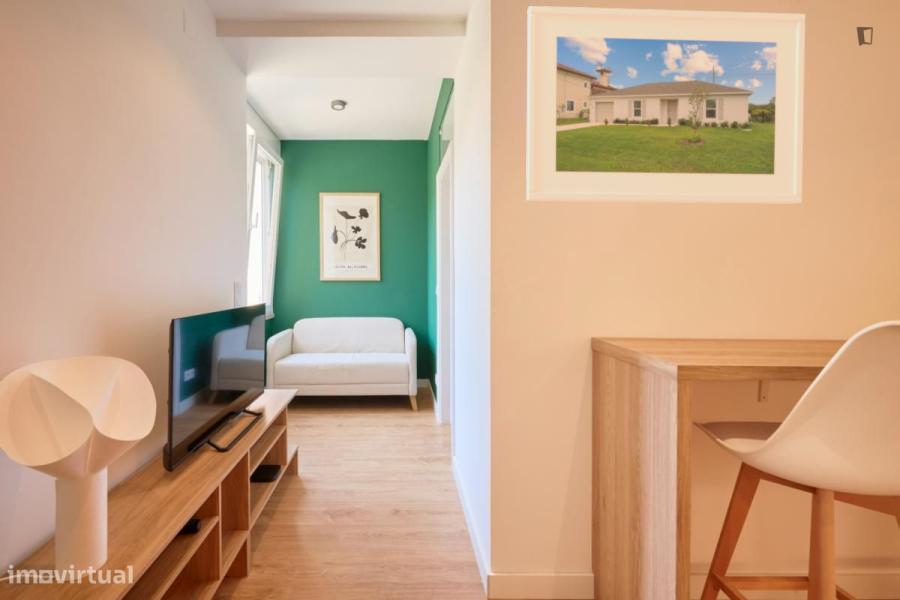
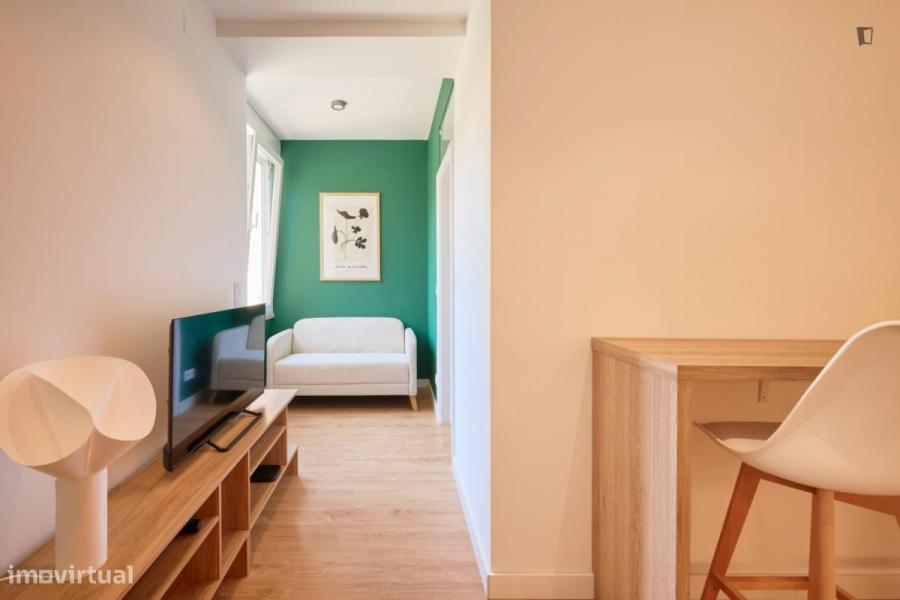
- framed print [525,5,806,205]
